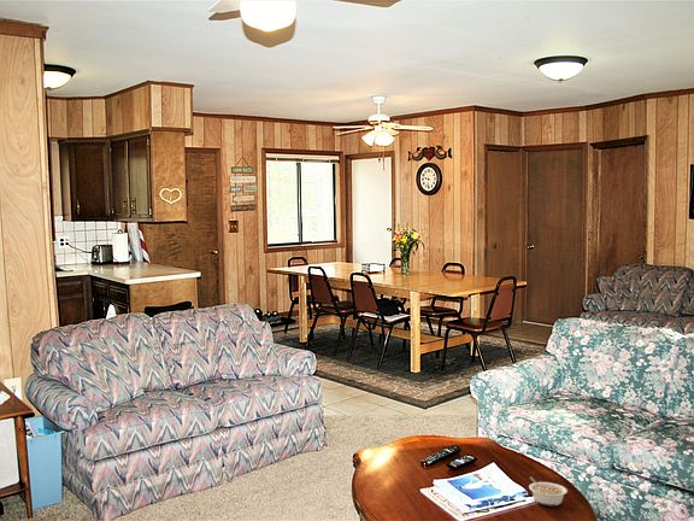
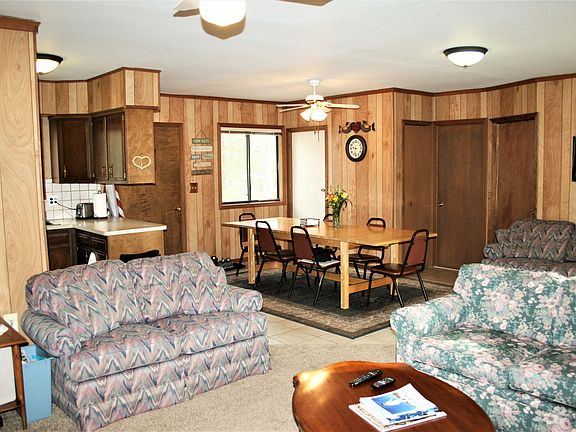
- legume [528,476,569,507]
